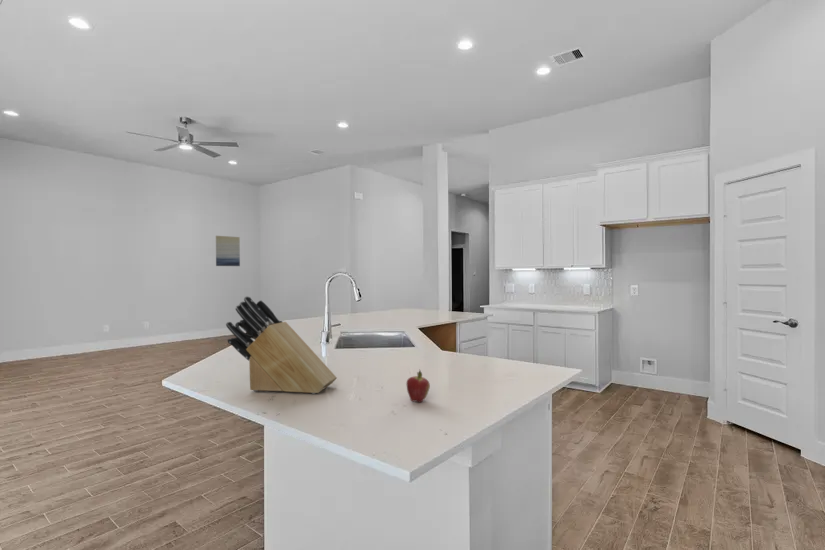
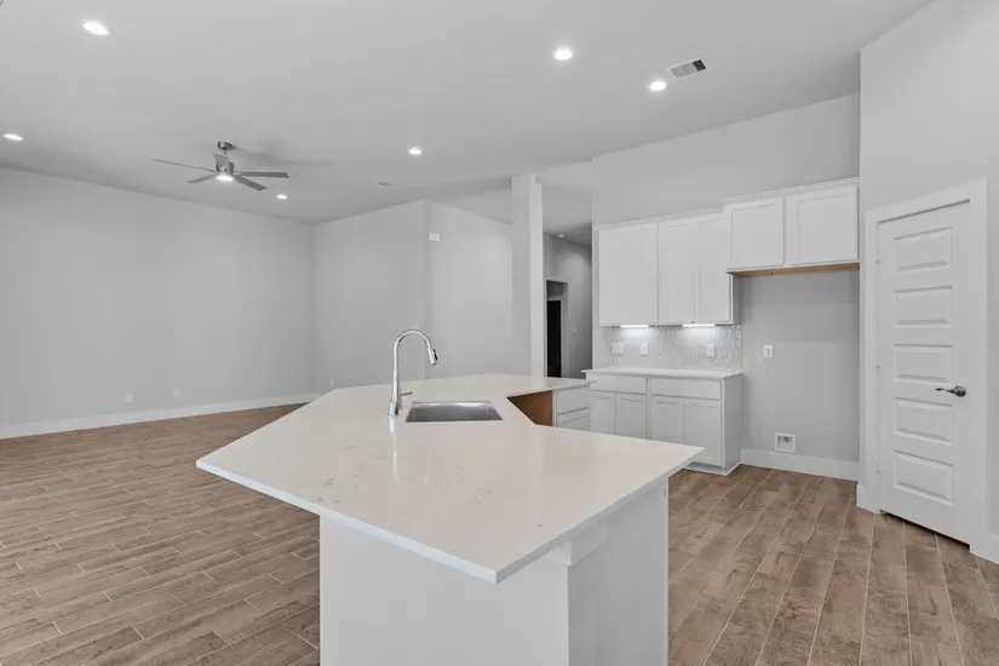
- wall art [215,235,241,267]
- knife block [225,295,338,395]
- fruit [405,369,431,403]
